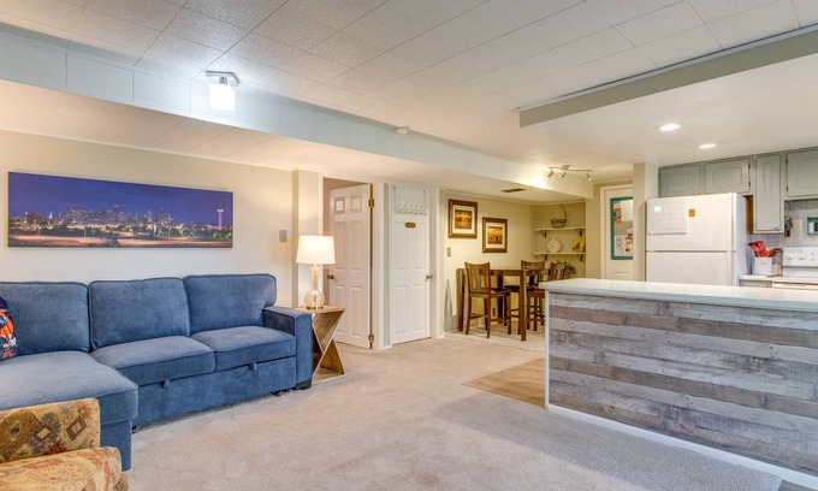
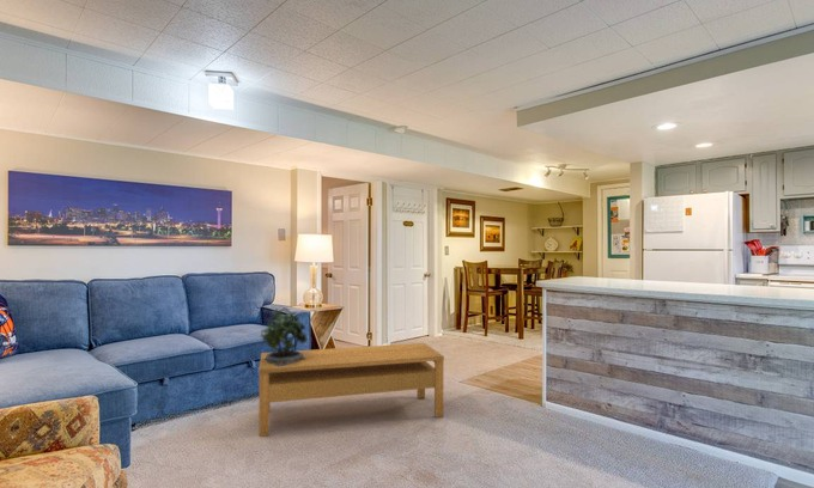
+ coffee table [257,342,445,438]
+ potted plant [260,306,309,367]
